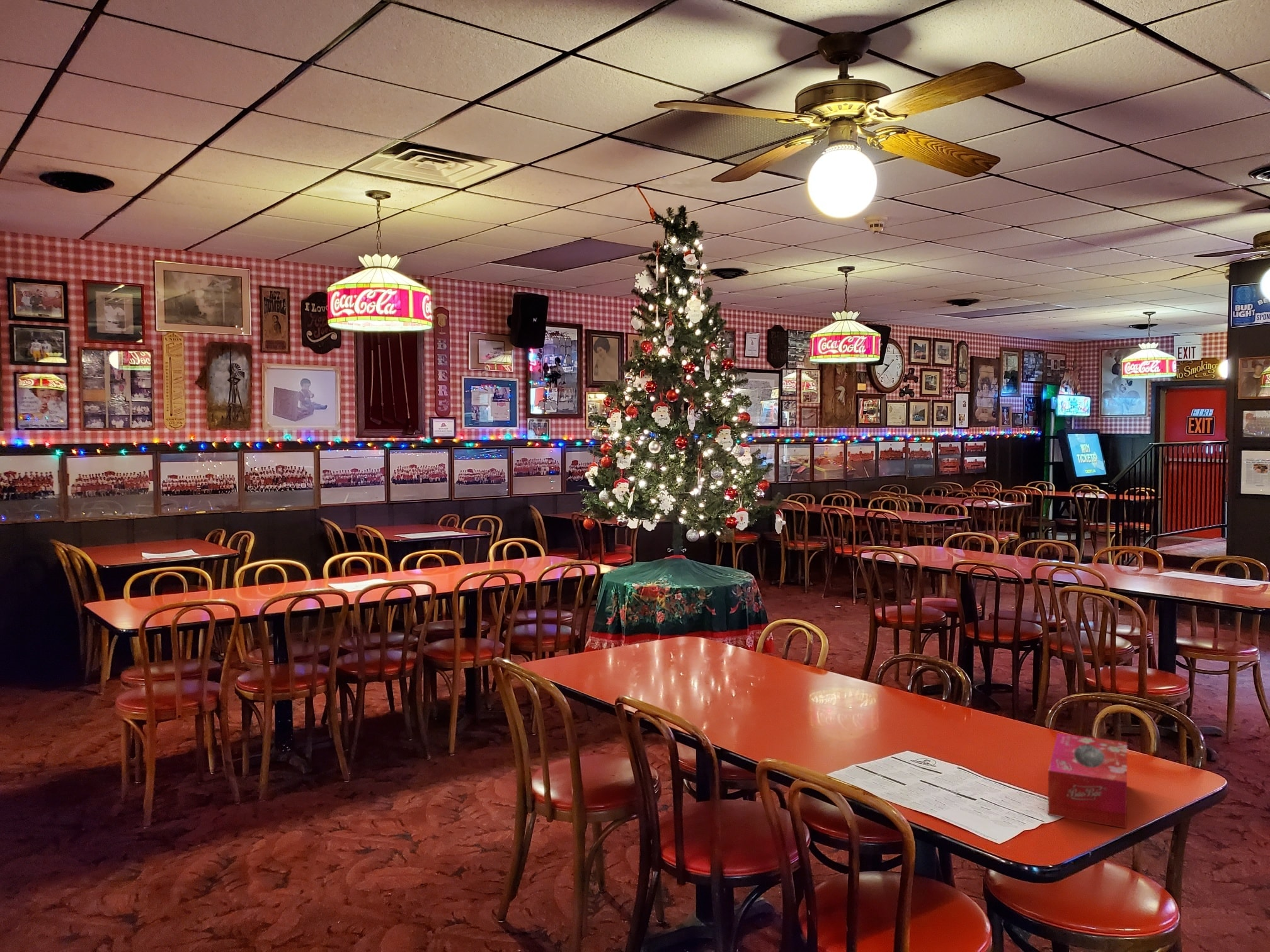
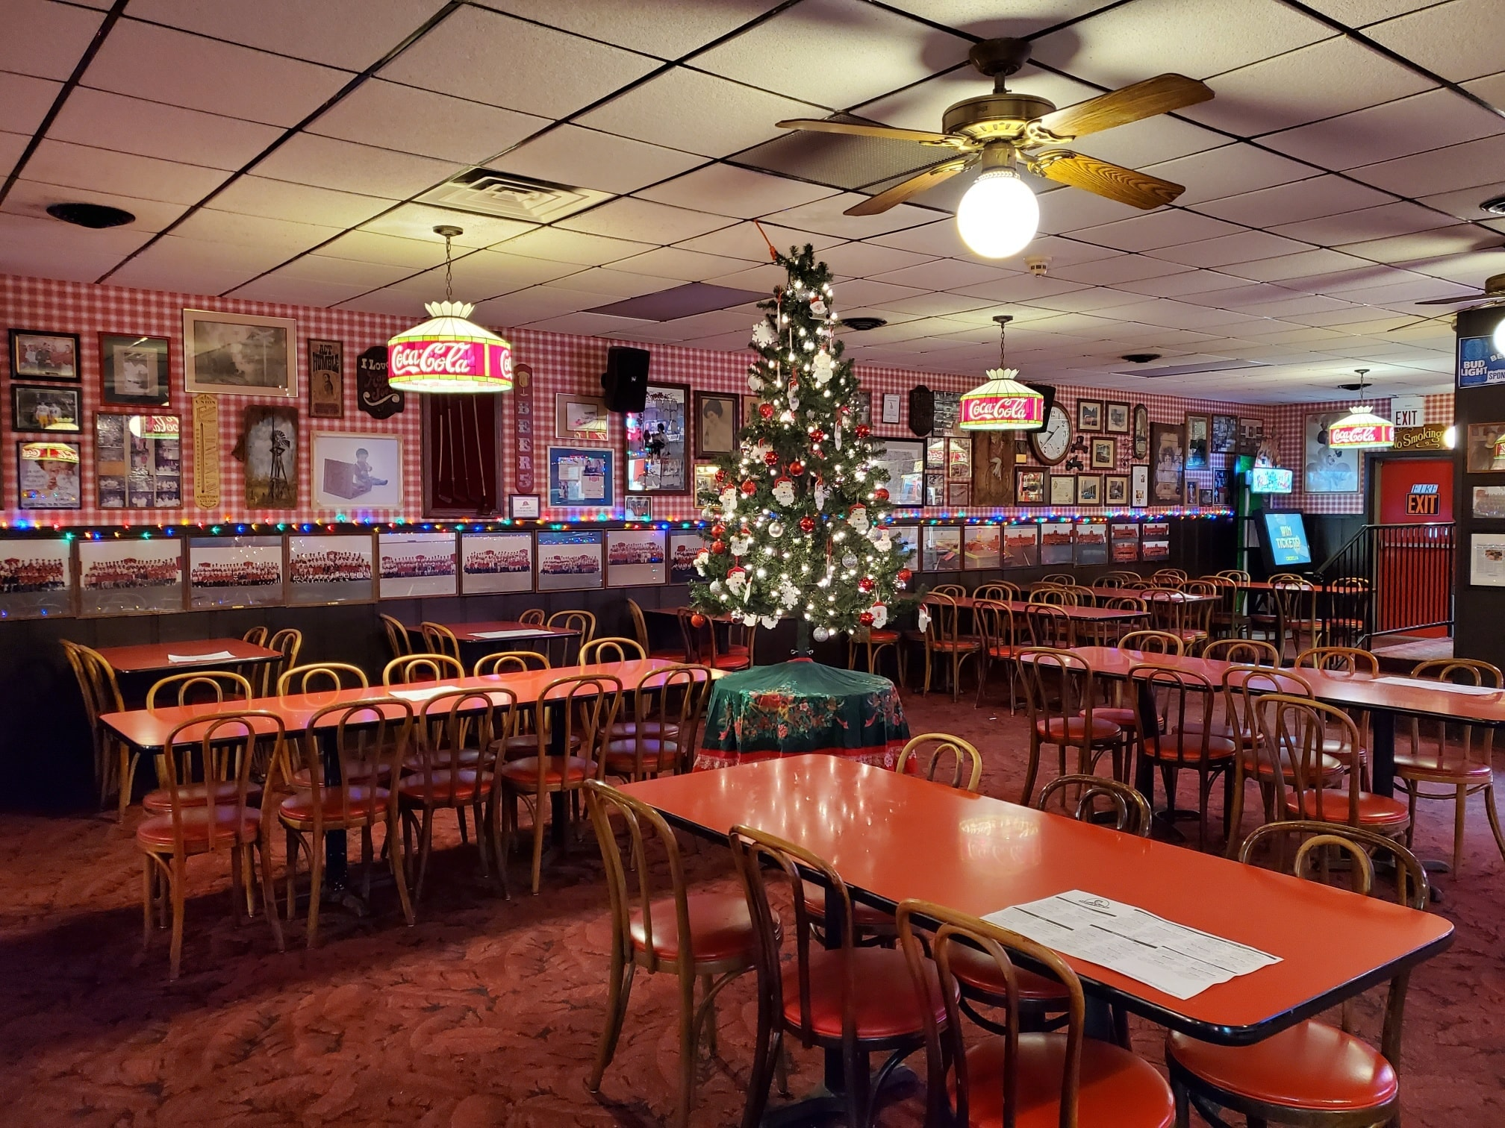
- tissue box [1047,732,1128,829]
